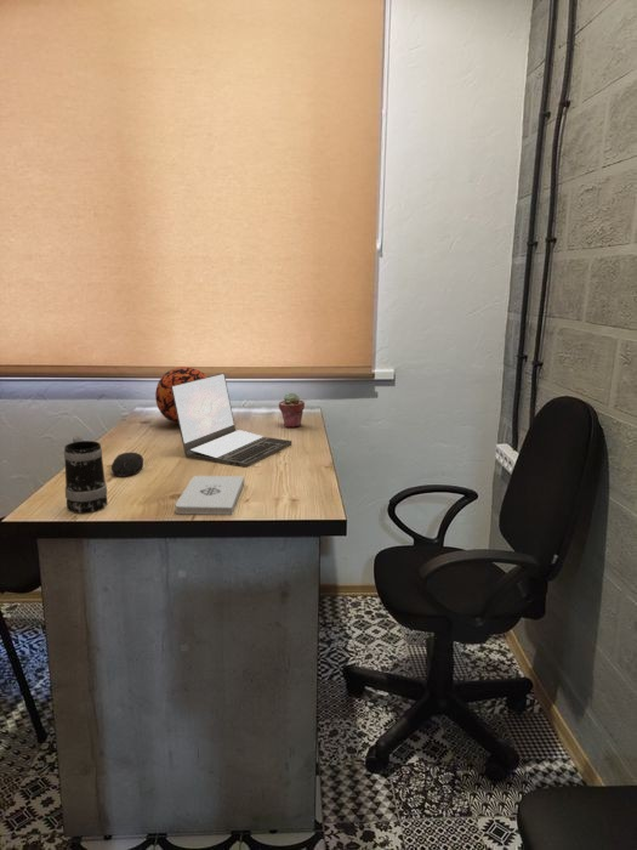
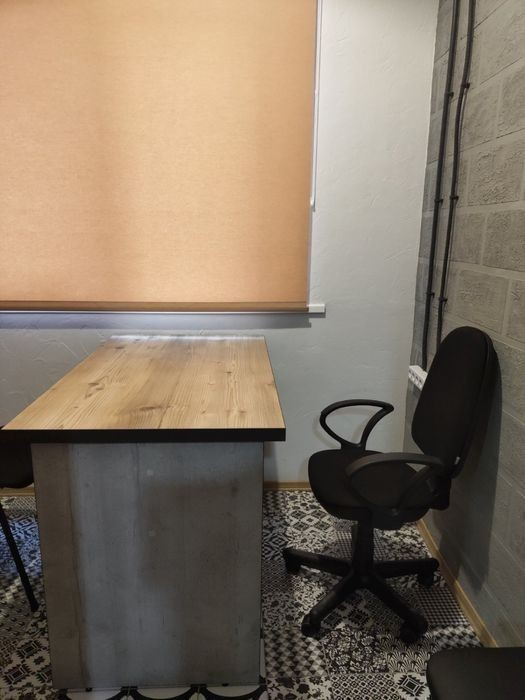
- notepad [175,475,245,516]
- decorative ball [154,367,207,425]
- mug [63,435,109,515]
- computer mouse [110,450,144,478]
- laptop [171,372,292,469]
- potted succulent [278,391,306,429]
